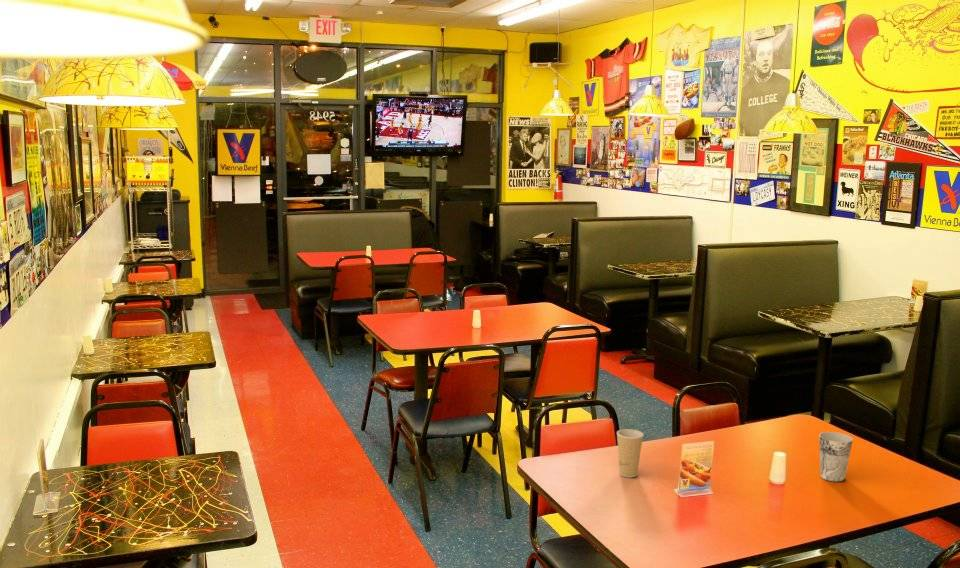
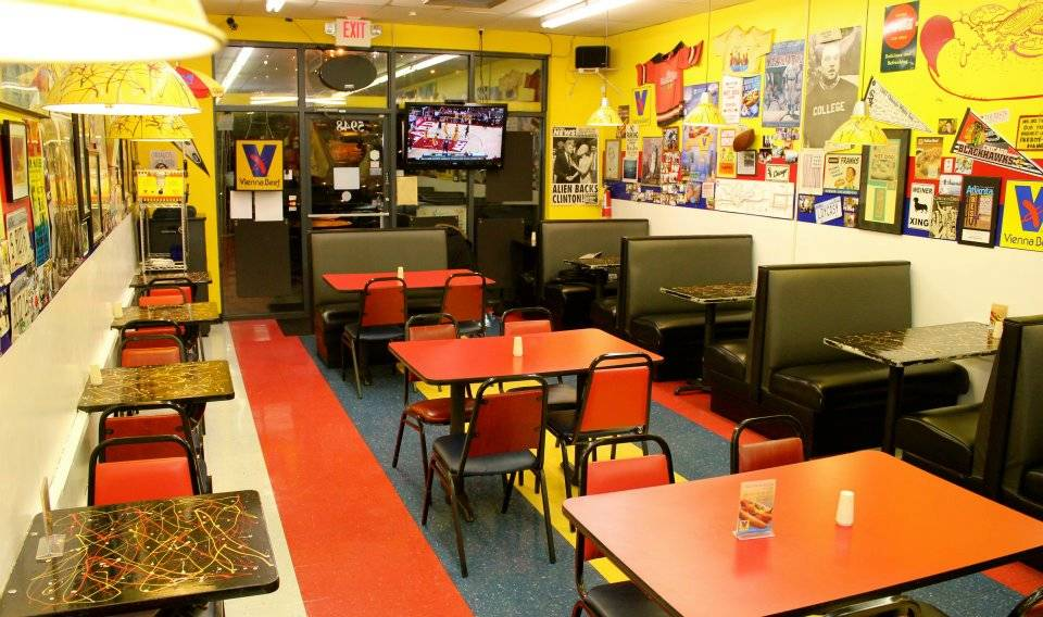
- paper cup [616,428,645,478]
- cup [818,431,854,483]
